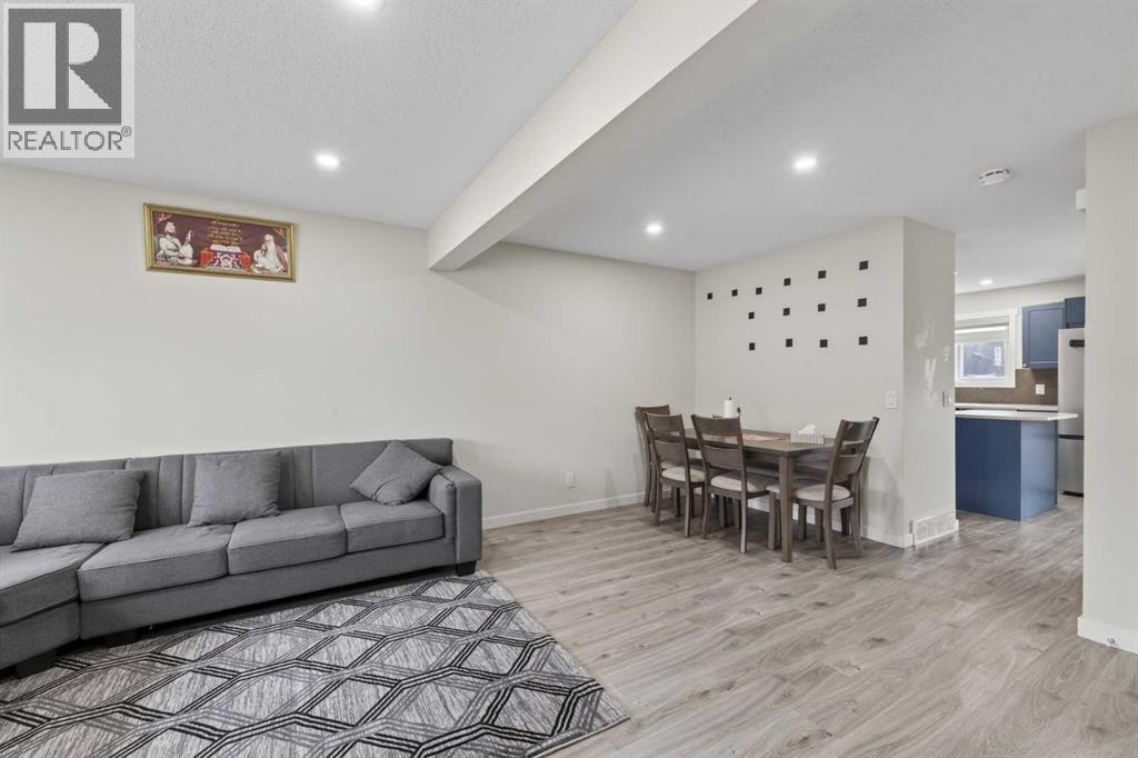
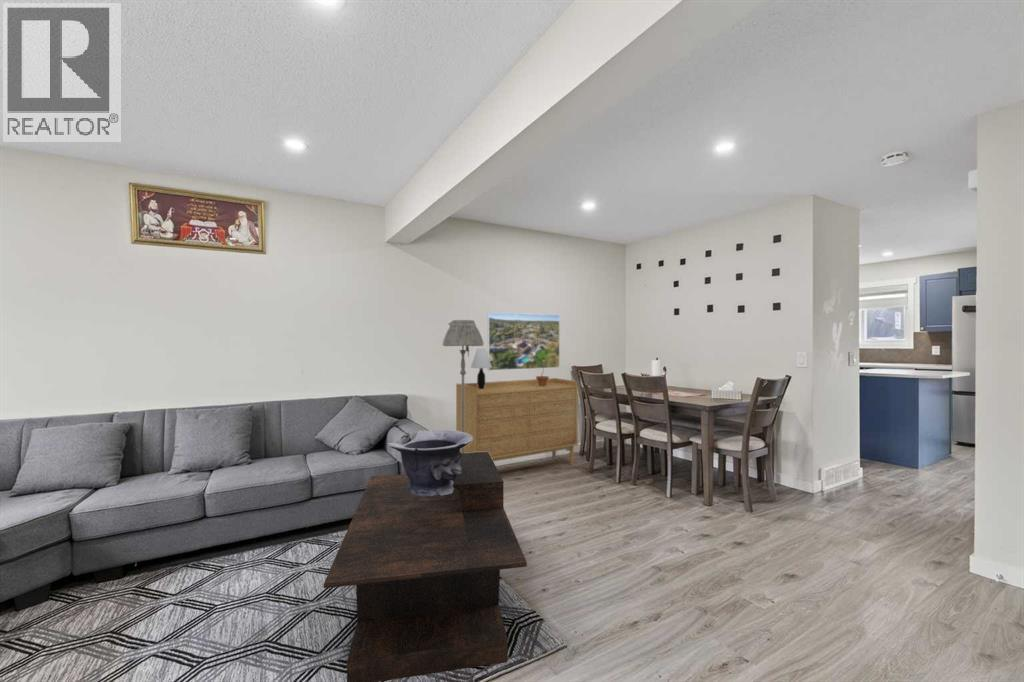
+ potted plant [533,349,550,386]
+ table lamp [470,348,492,389]
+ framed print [486,311,561,371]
+ coffee table [323,452,528,682]
+ sideboard [455,377,579,467]
+ floor lamp [442,319,485,453]
+ decorative bowl [387,429,473,496]
